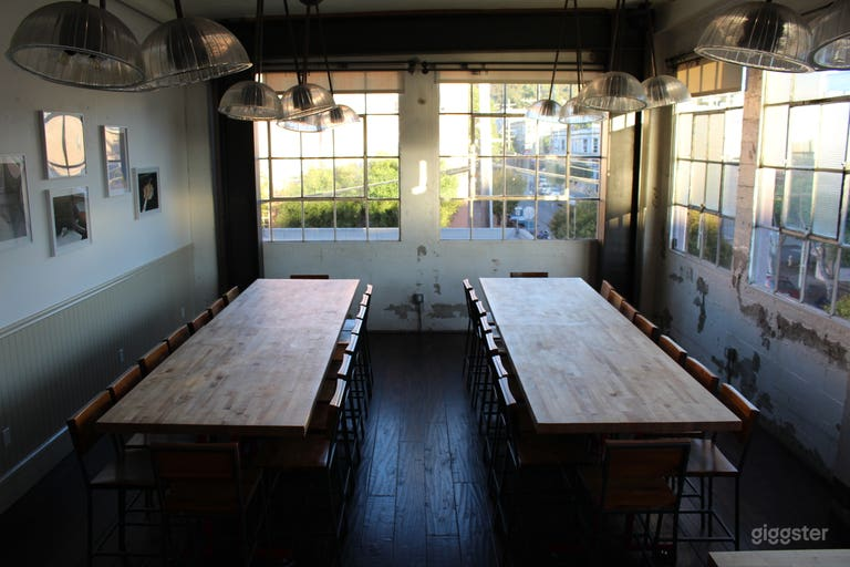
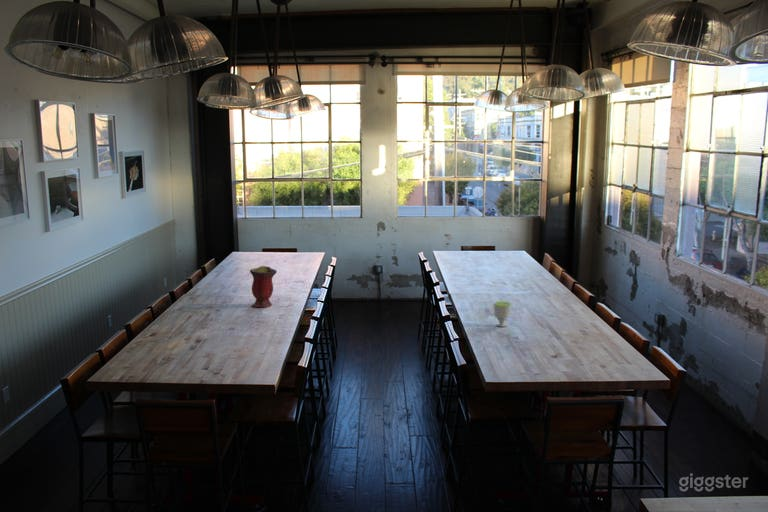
+ cup [493,301,512,328]
+ vase [249,265,278,308]
